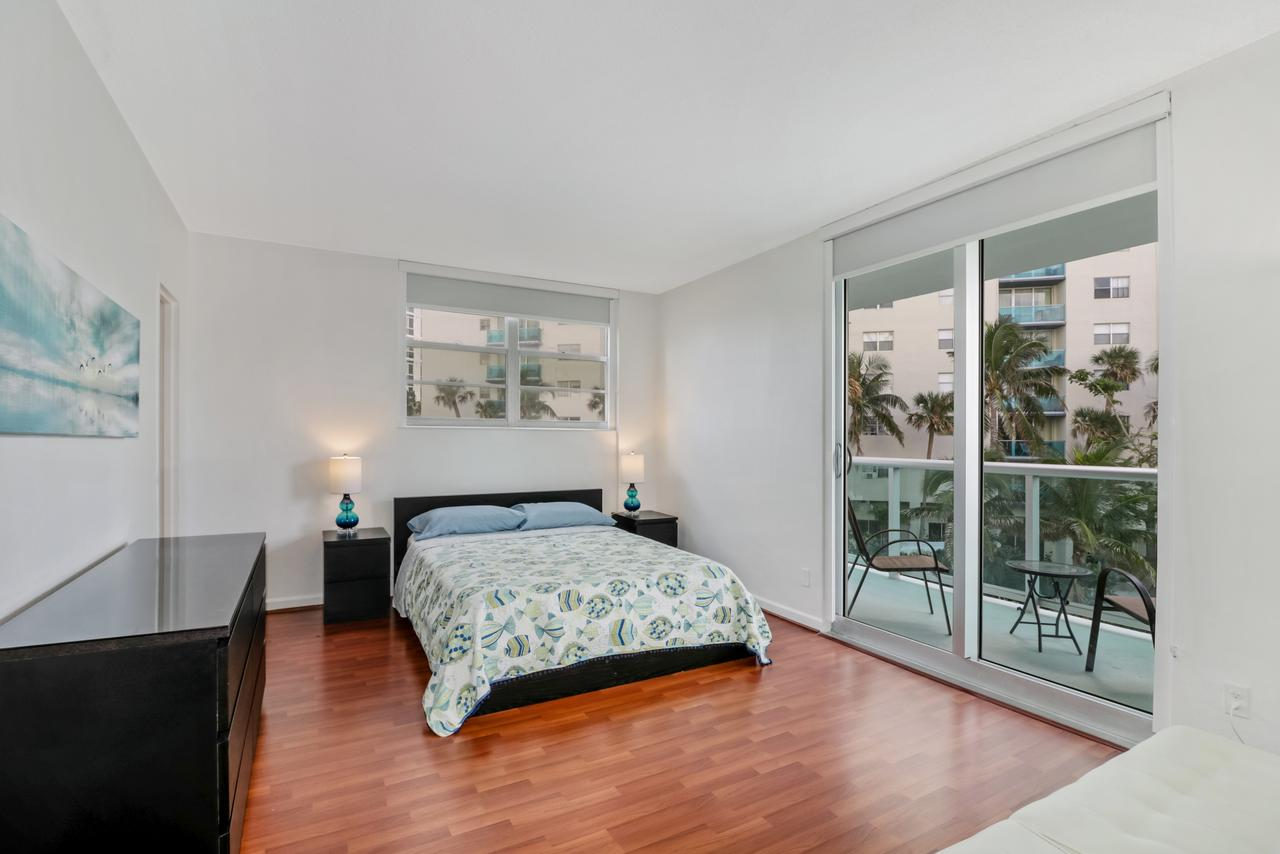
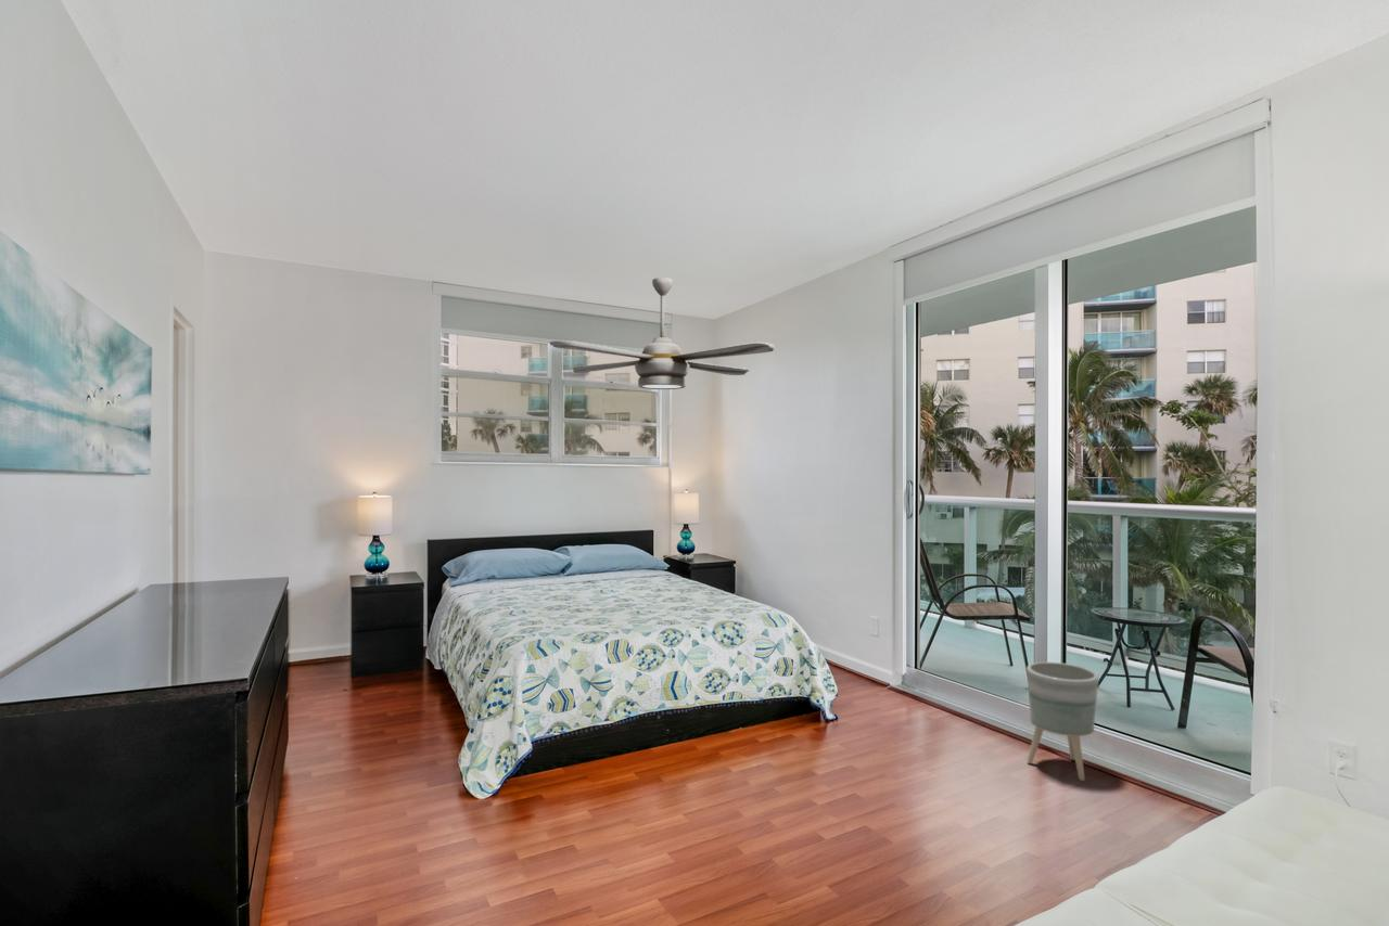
+ ceiling fan [549,276,775,390]
+ planter [1025,661,1099,782]
